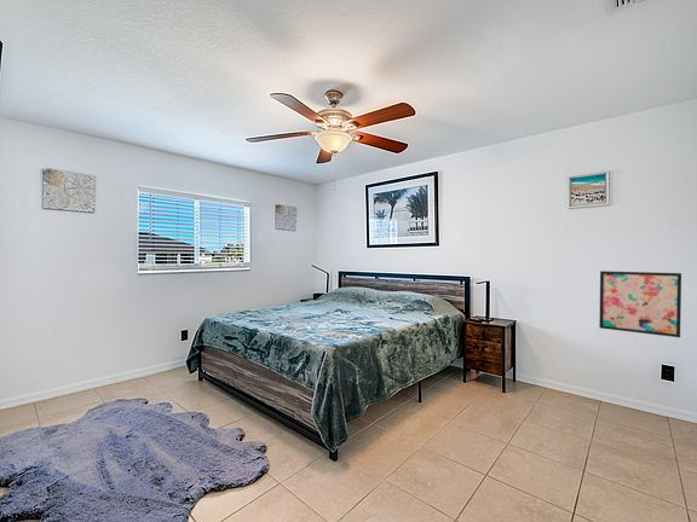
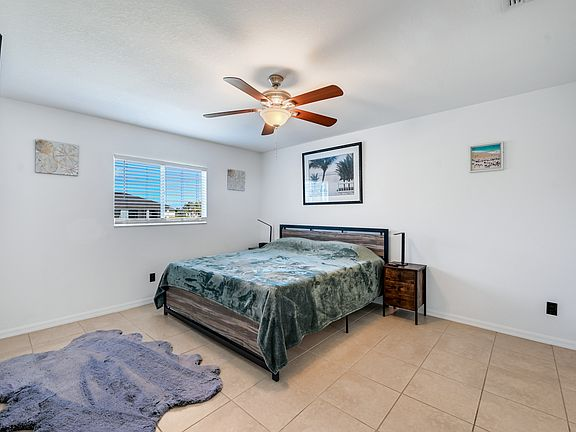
- wall art [598,269,682,338]
